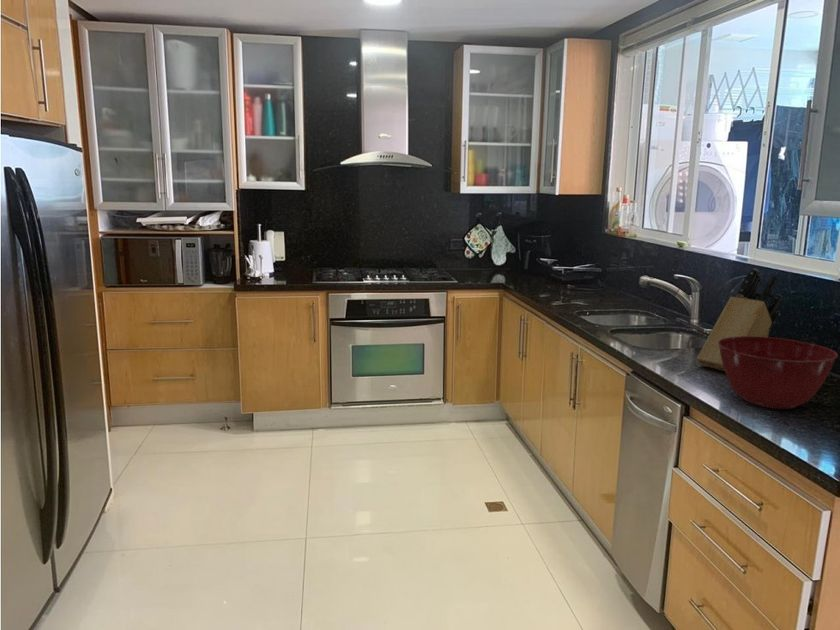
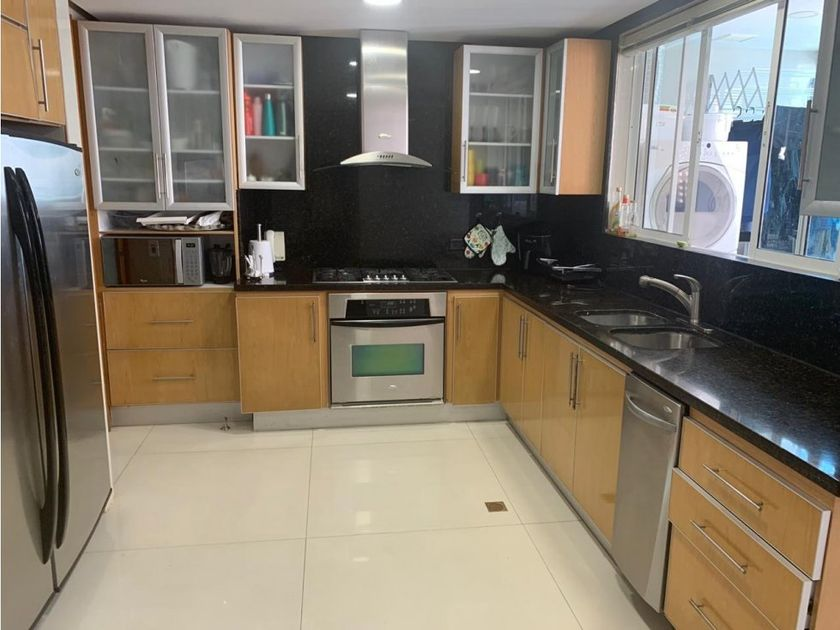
- knife block [696,268,784,372]
- mixing bowl [718,336,839,410]
